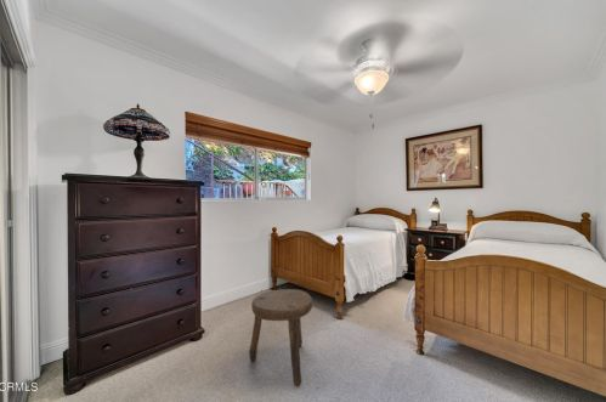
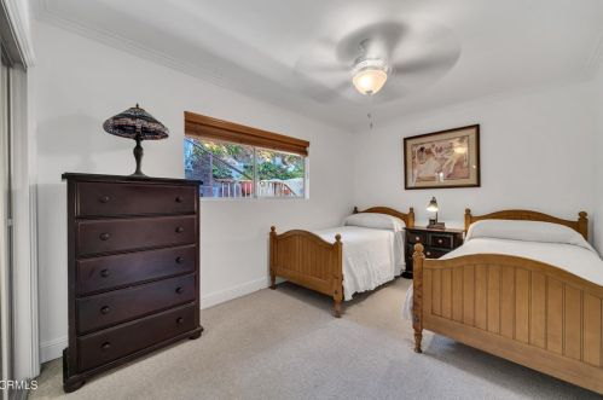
- stool [248,288,313,387]
